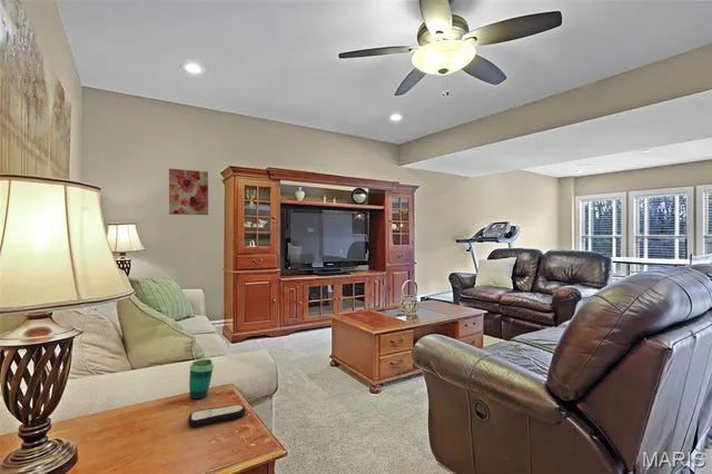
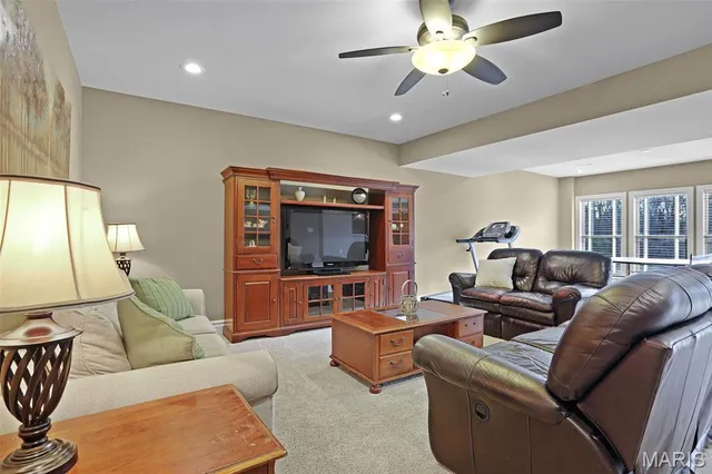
- cup [188,358,215,401]
- wall art [168,167,209,216]
- remote control [187,404,247,427]
